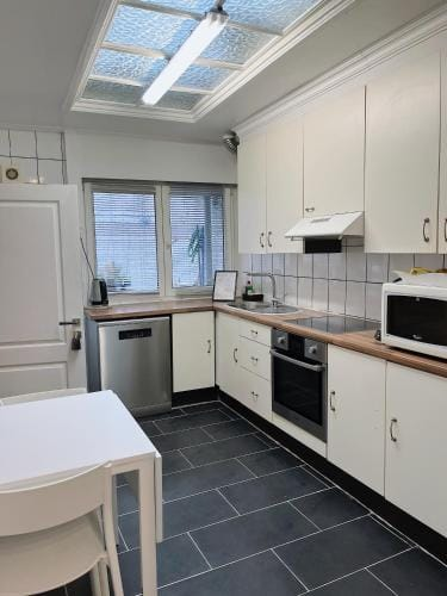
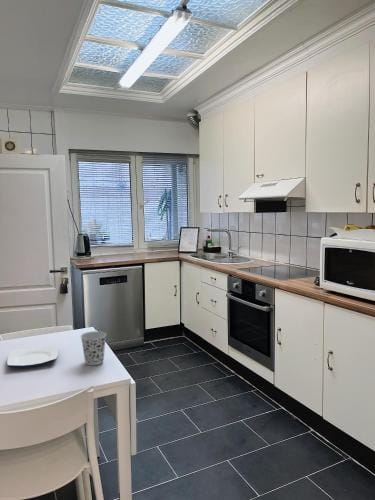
+ plate [6,344,59,368]
+ cup [80,330,107,366]
